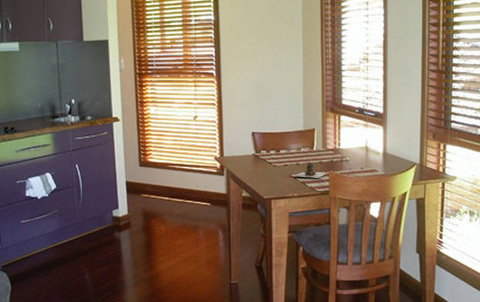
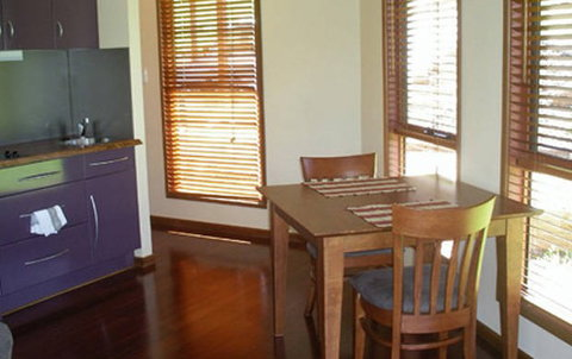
- teapot [294,161,327,179]
